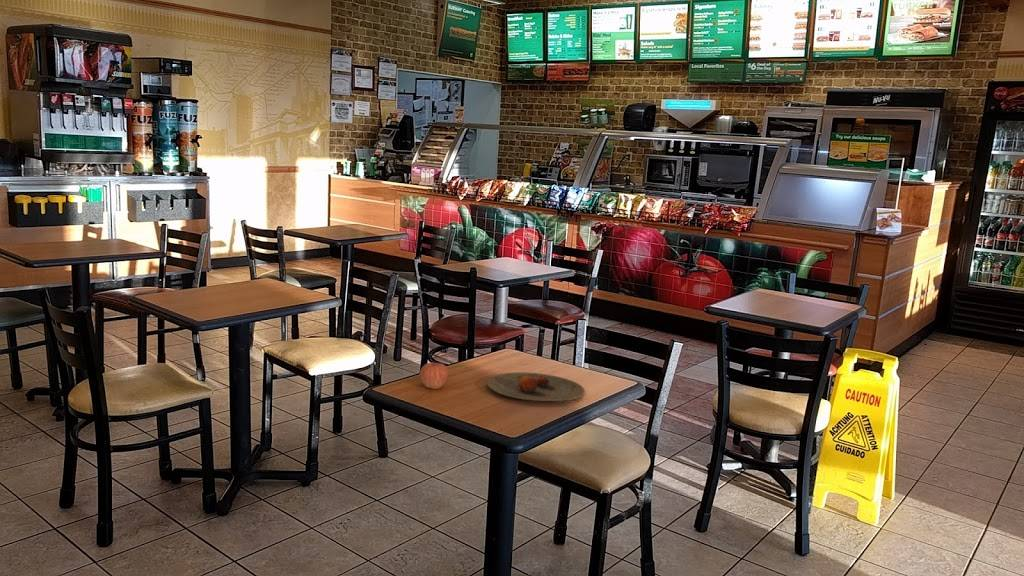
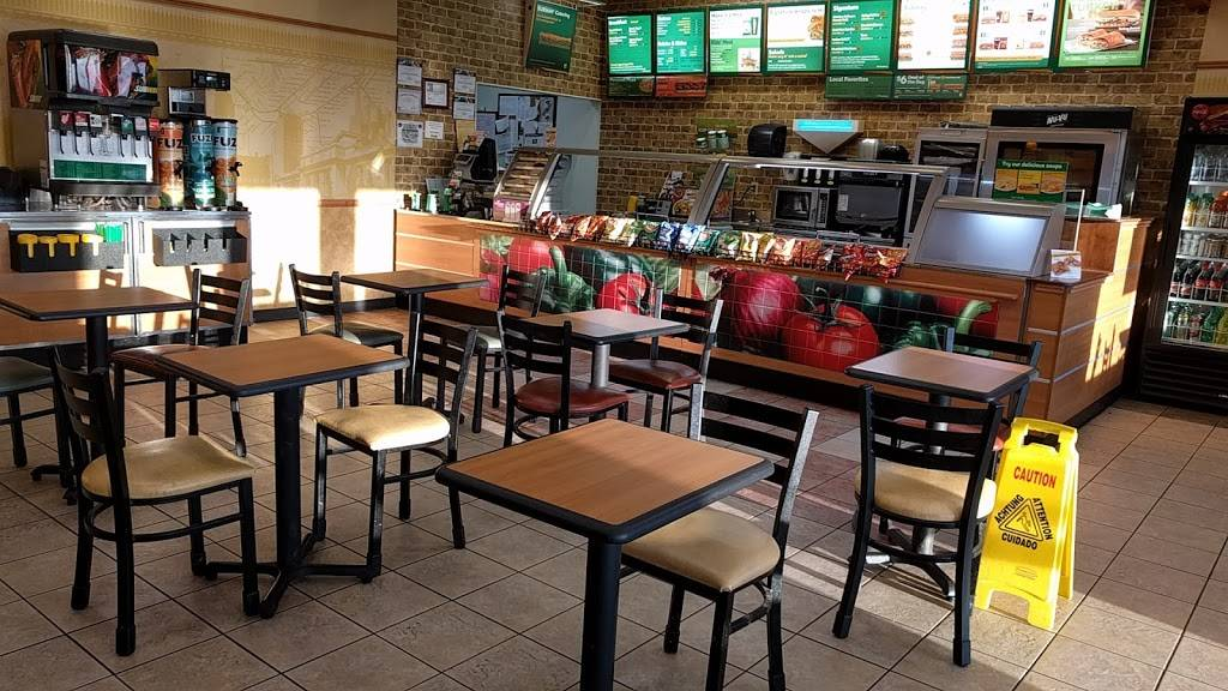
- apple [419,361,449,390]
- plate [487,371,586,402]
